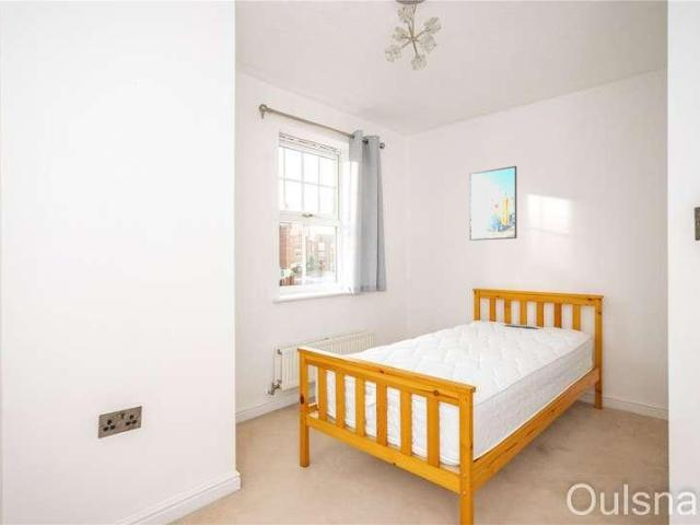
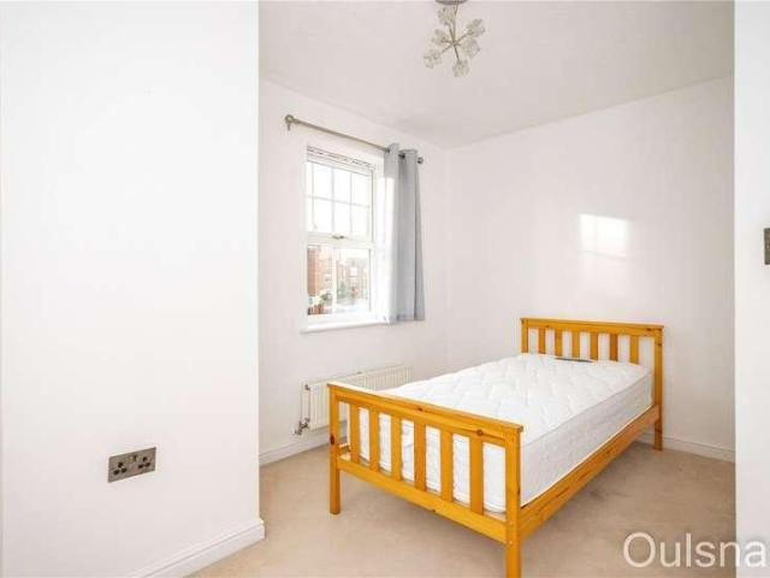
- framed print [468,165,517,242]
